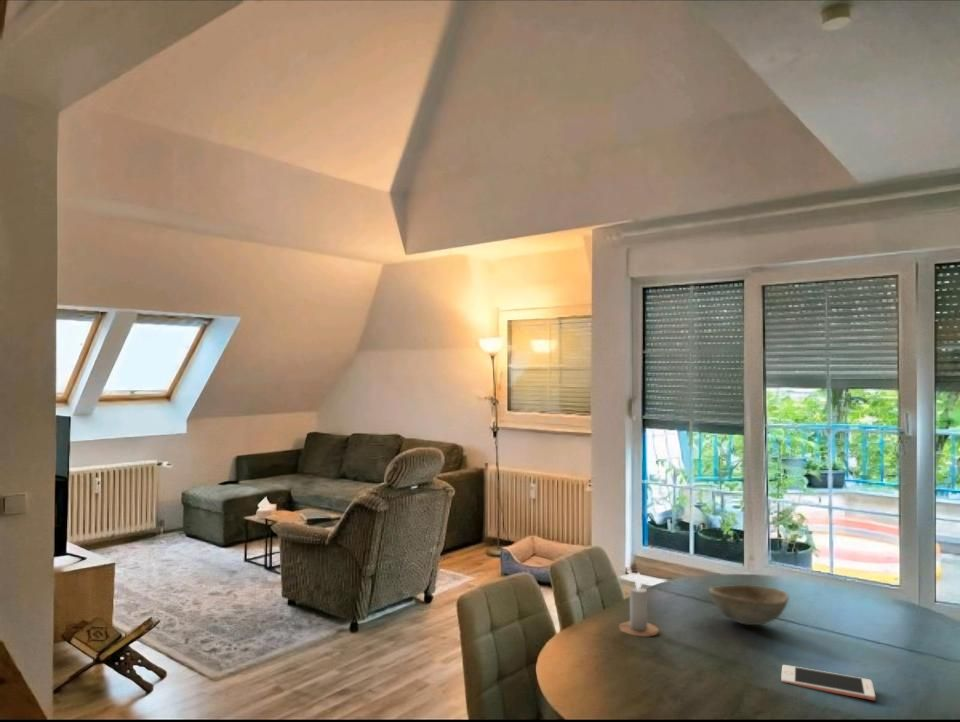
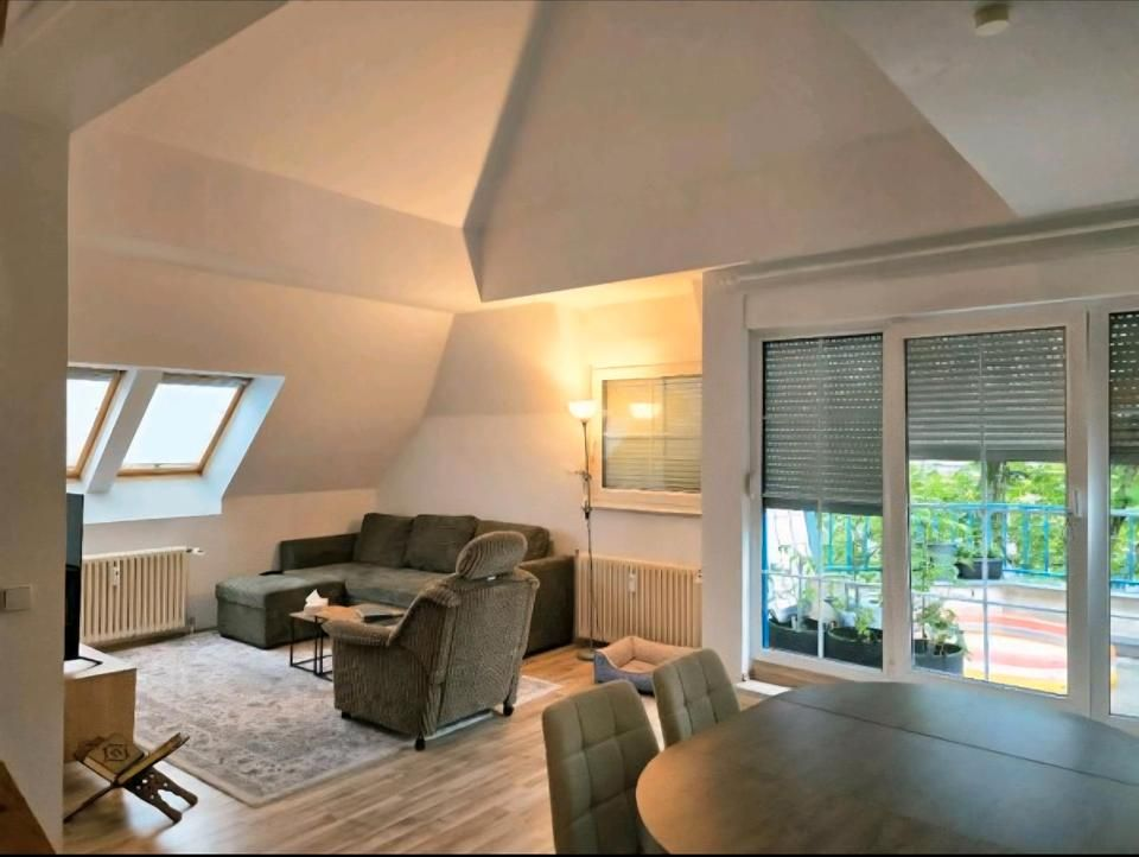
- cell phone [780,664,876,701]
- candle [618,571,660,638]
- bowl [708,584,790,626]
